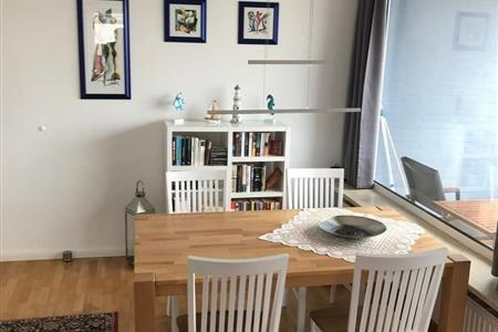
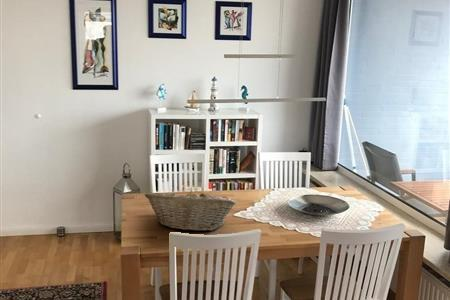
+ fruit basket [144,187,237,232]
